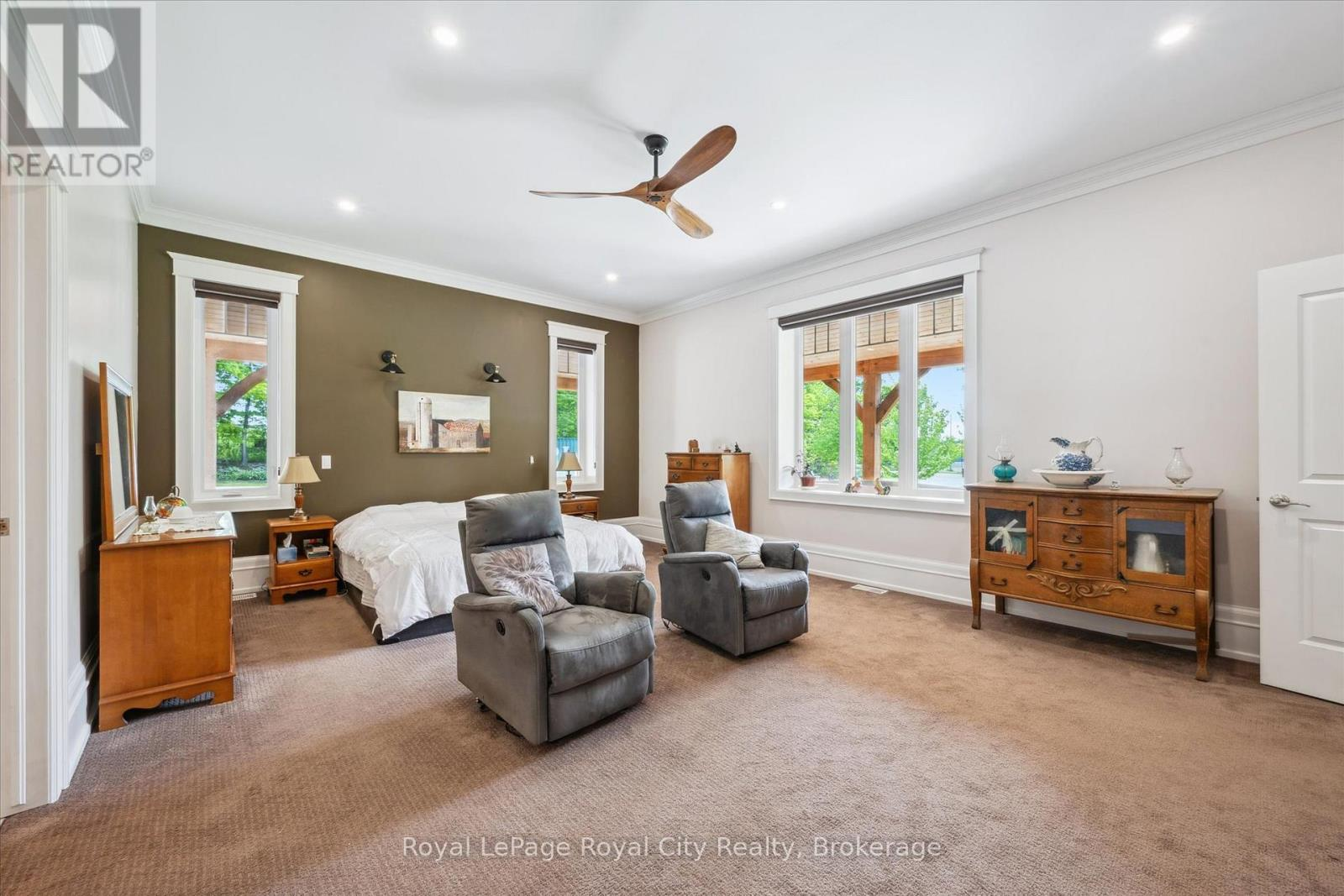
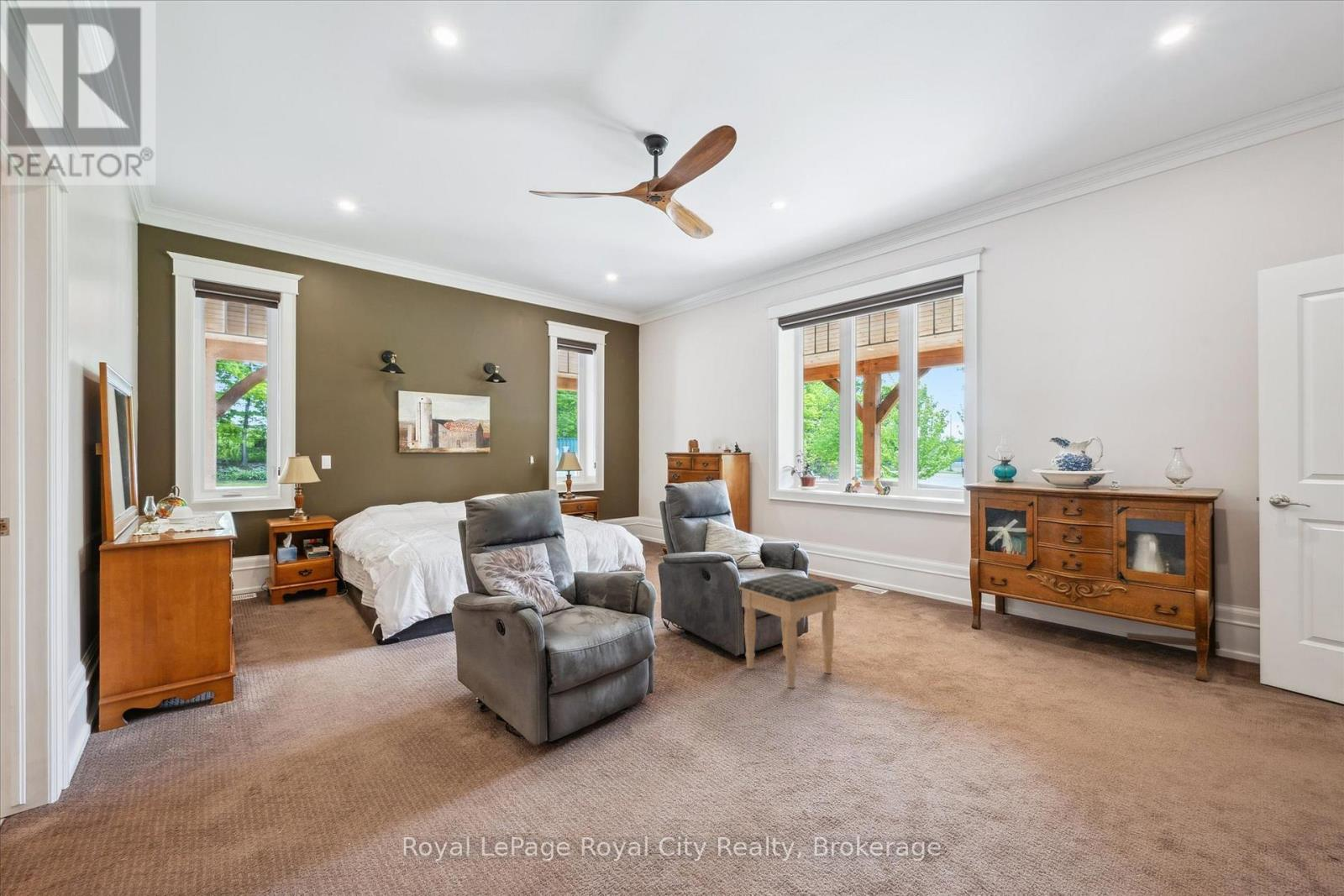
+ footstool [738,573,840,689]
